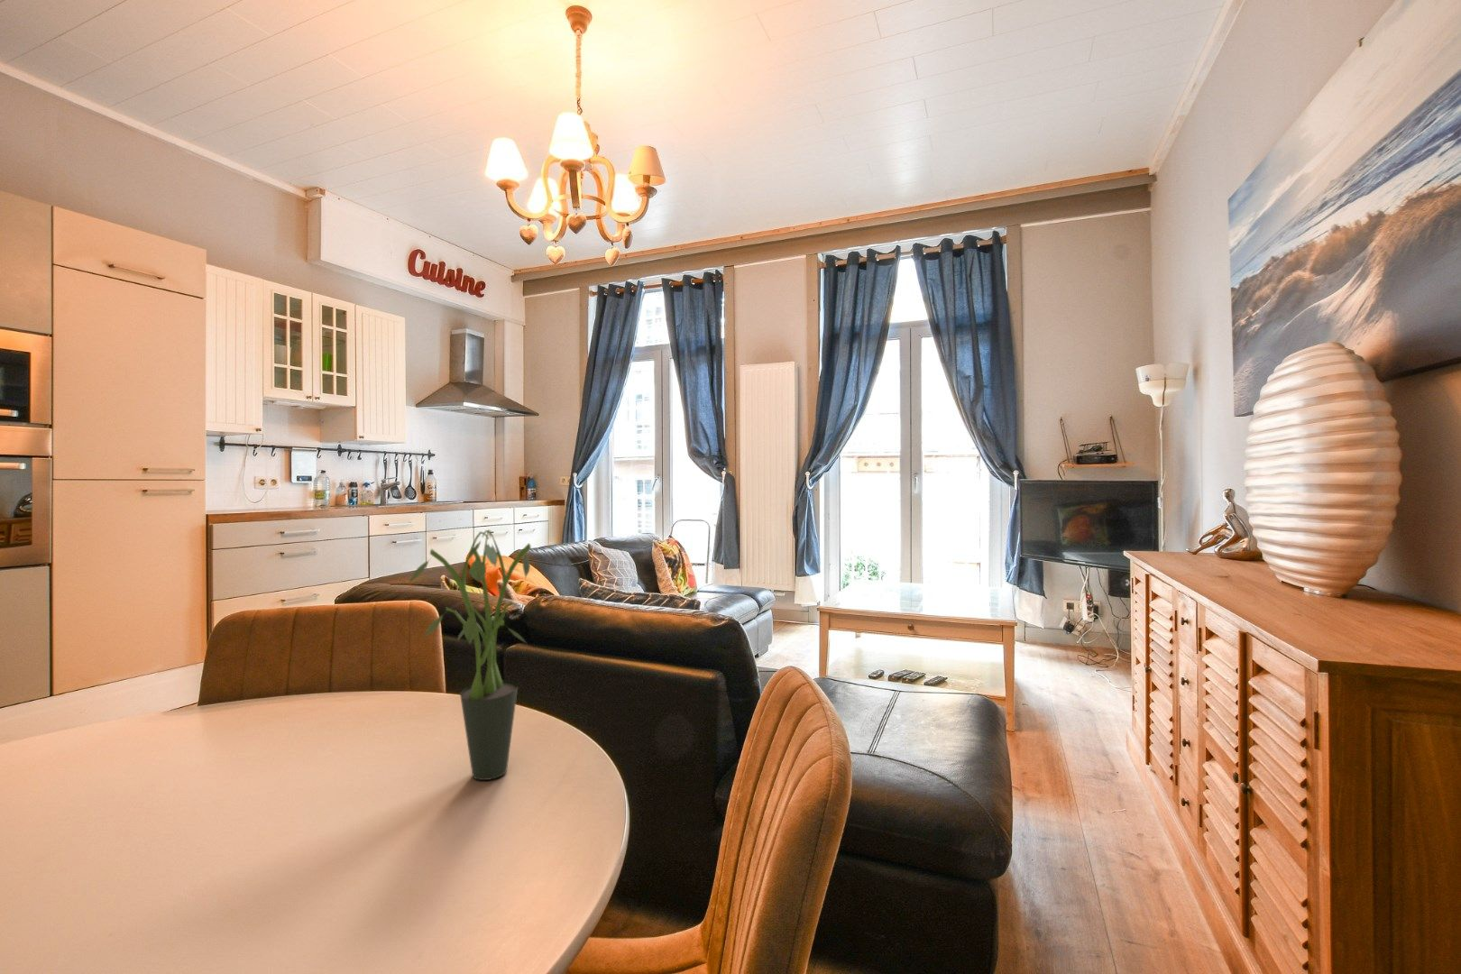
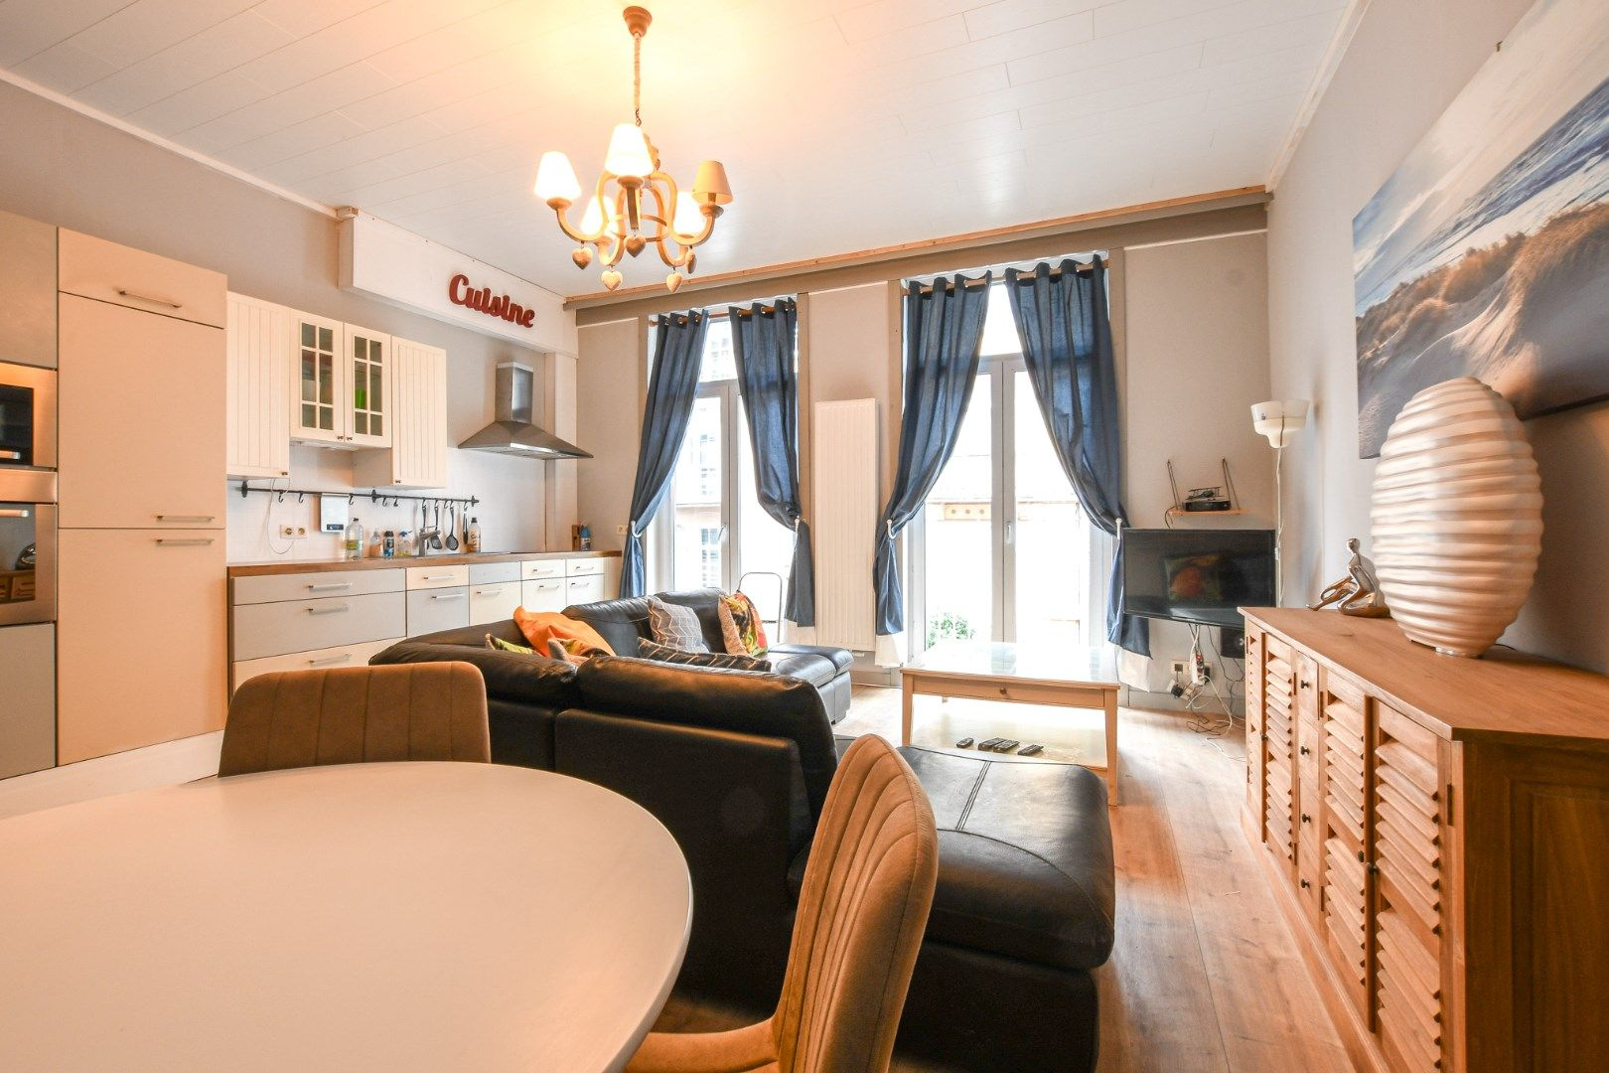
- potted plant [408,528,532,781]
